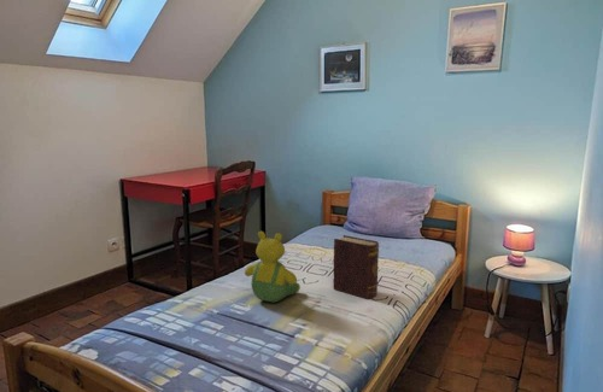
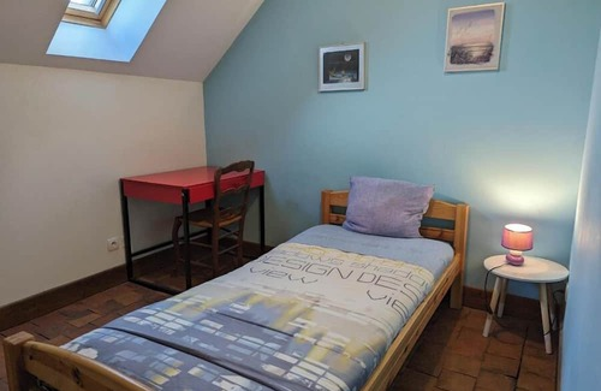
- teddy bear [244,230,302,304]
- diary [332,234,380,300]
